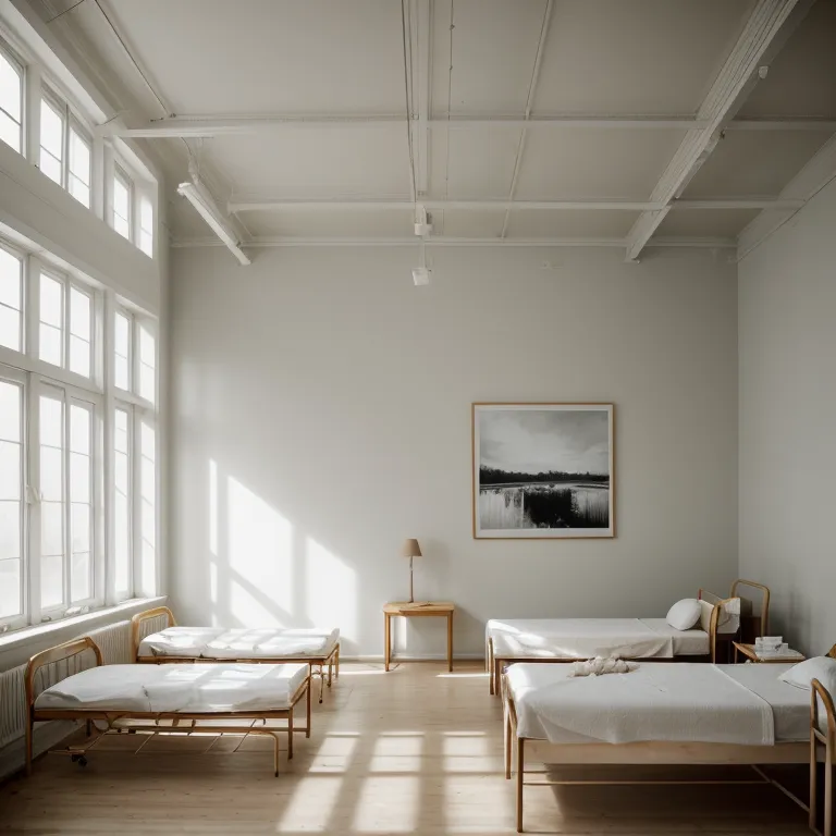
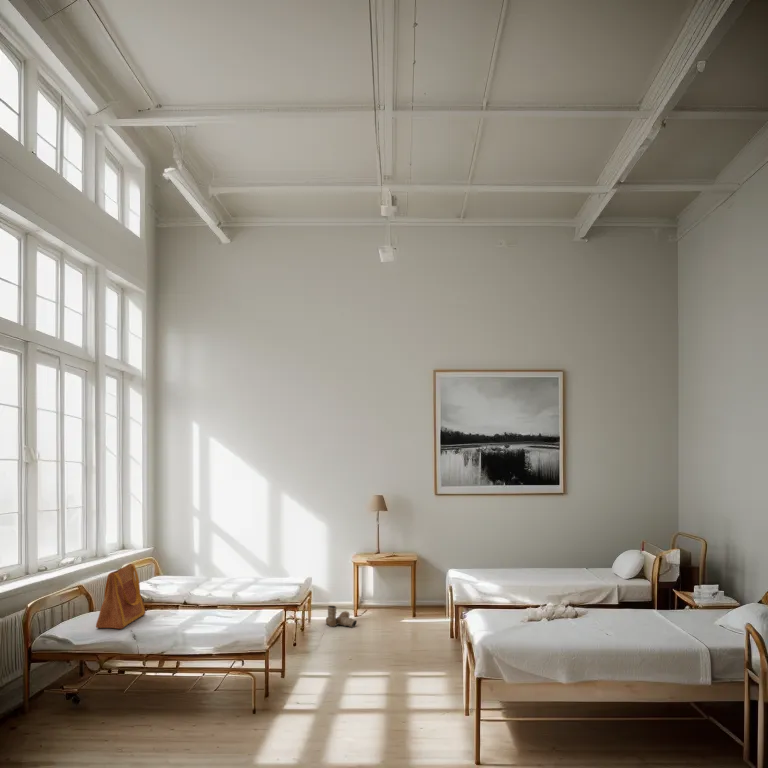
+ boots [325,605,358,628]
+ tote bag [95,563,147,630]
